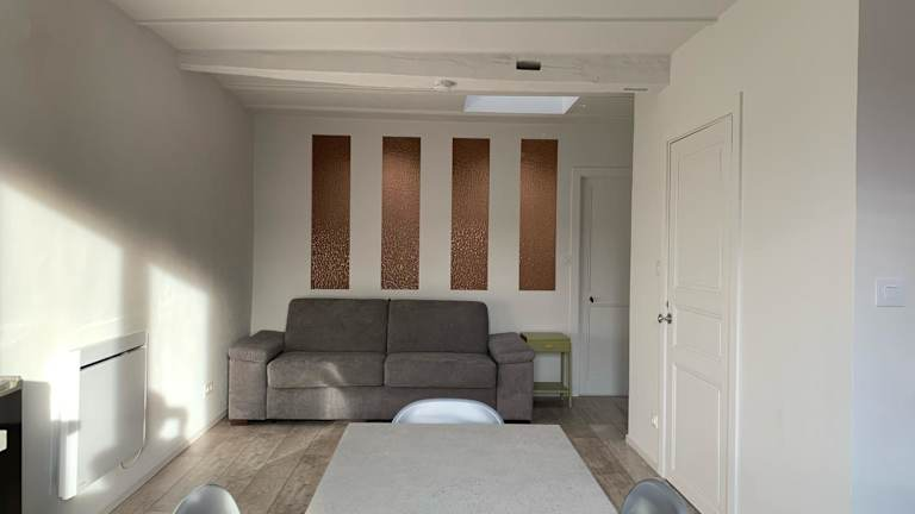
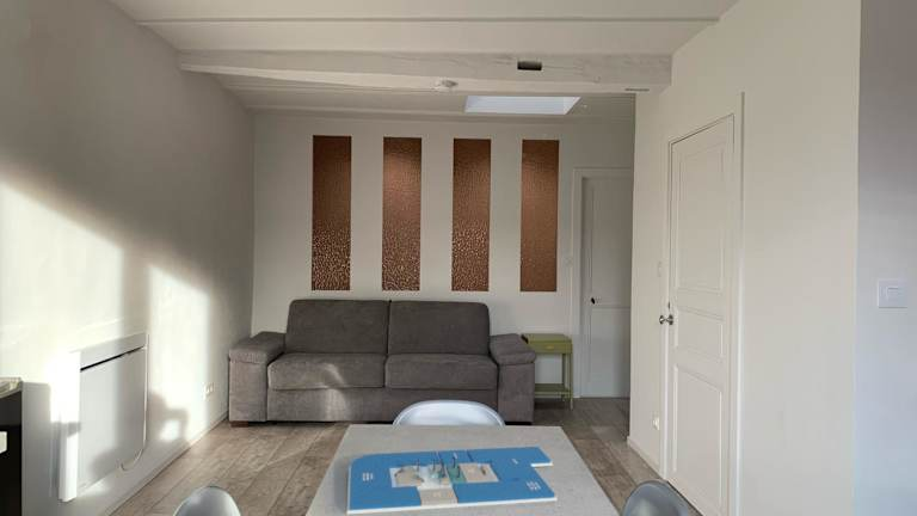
+ board game [346,446,558,515]
